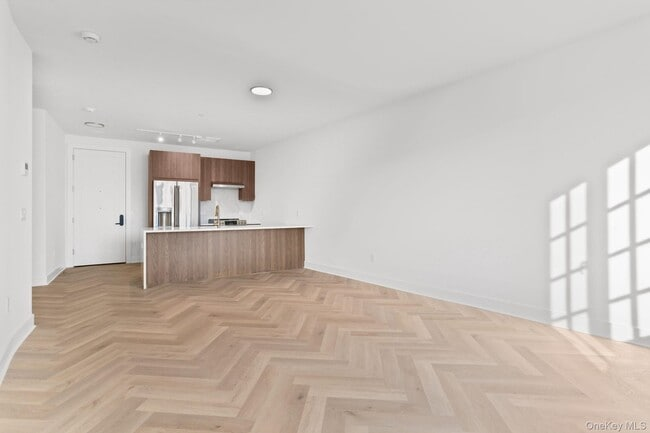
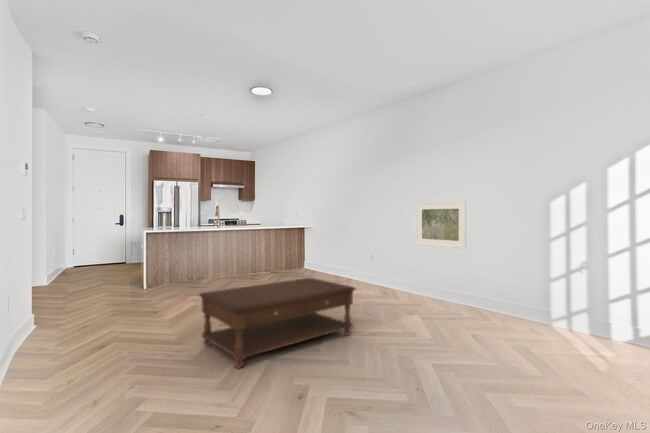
+ coffee table [197,276,358,370]
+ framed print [416,200,467,250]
